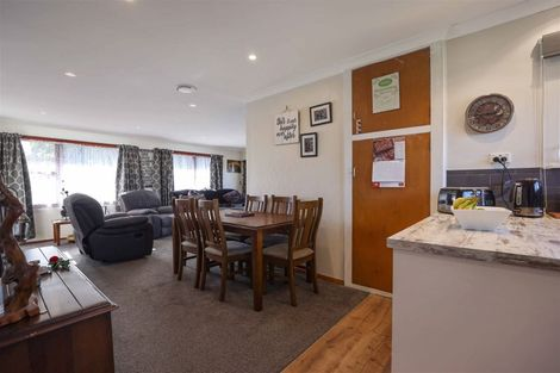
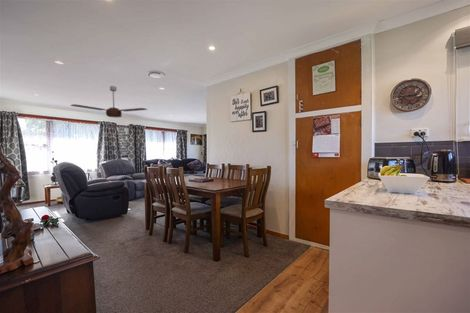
+ ceiling fan [70,85,148,118]
